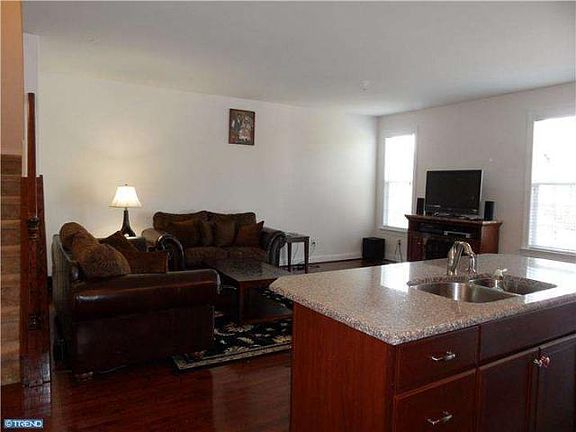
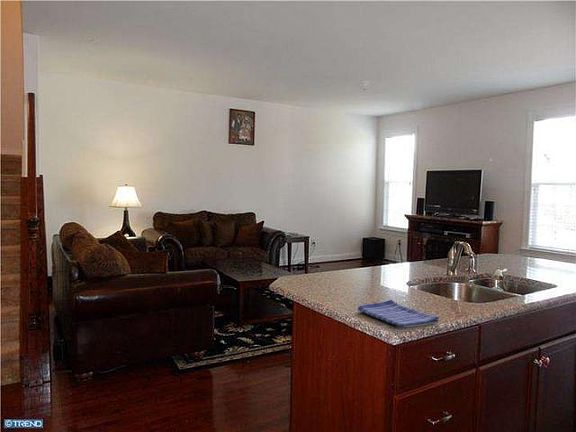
+ dish towel [357,299,440,329]
